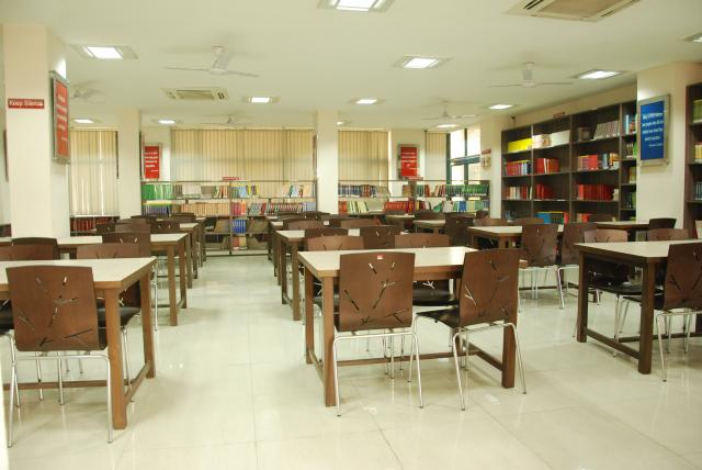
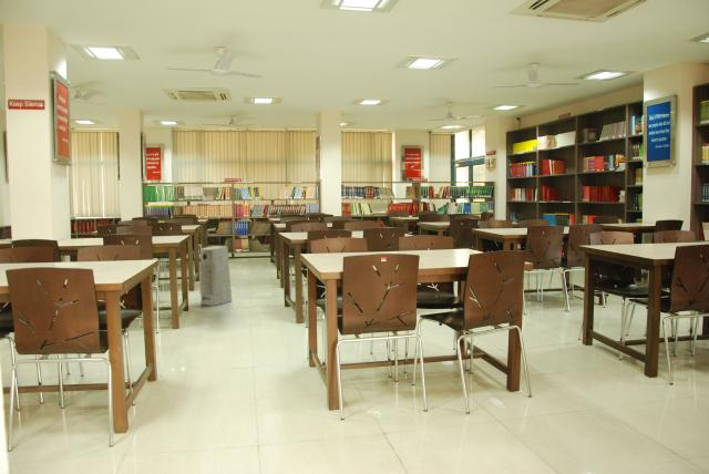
+ air purifier [198,245,233,307]
